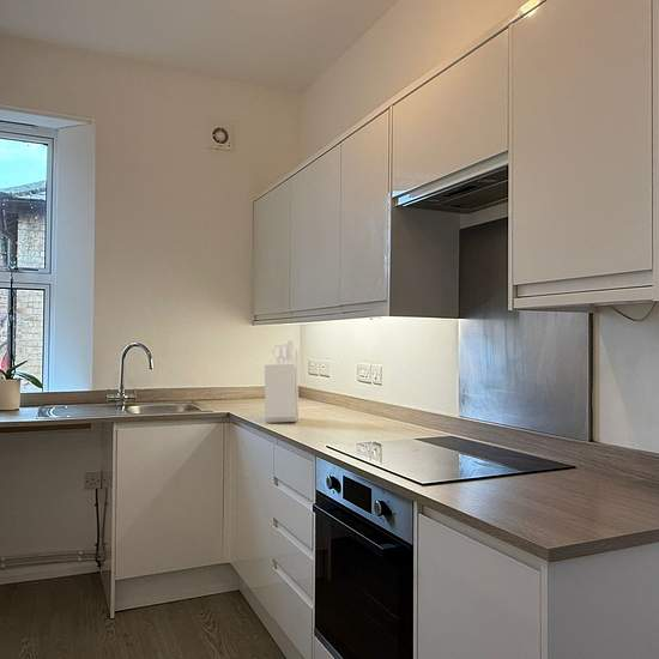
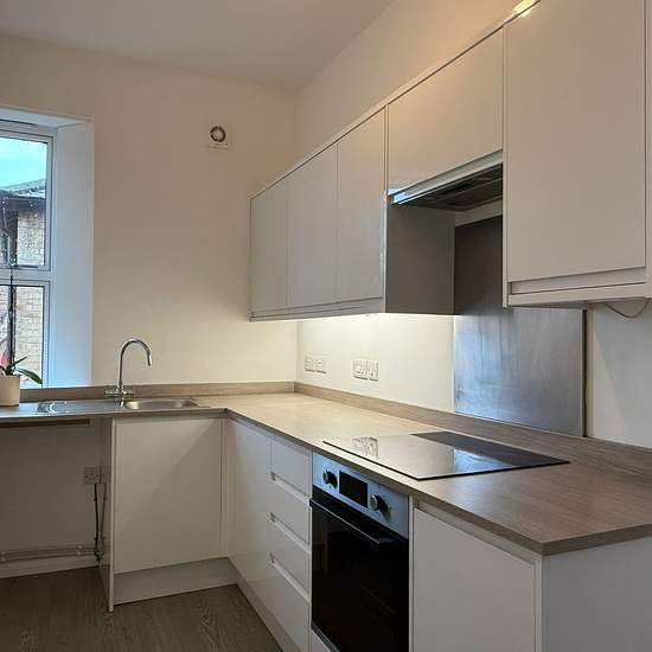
- knife block [264,339,300,424]
